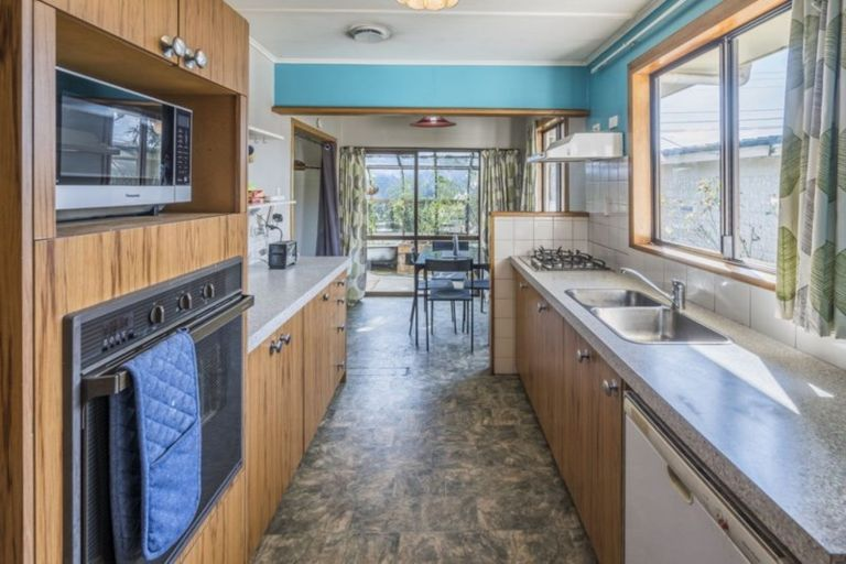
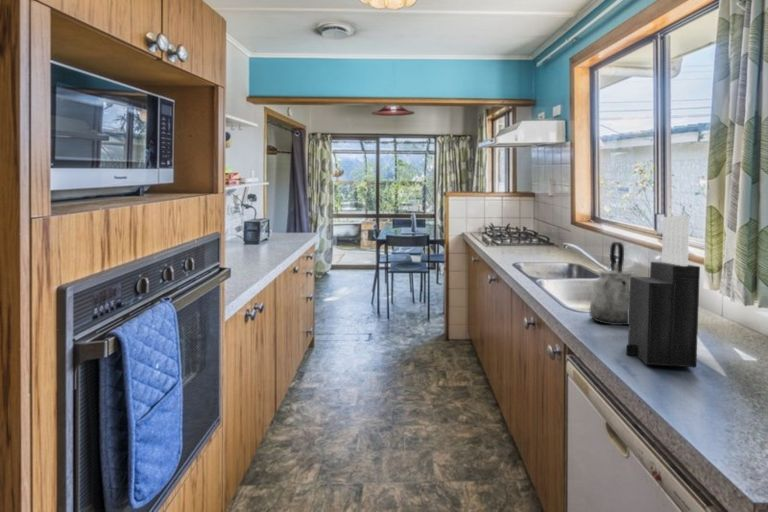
+ knife block [626,214,701,369]
+ kettle [588,241,636,326]
